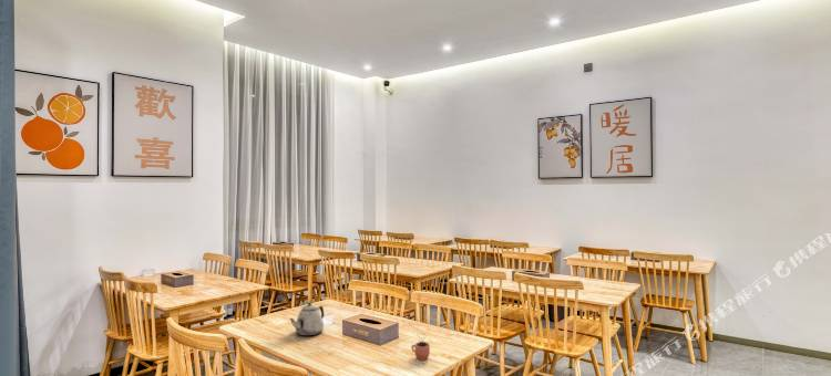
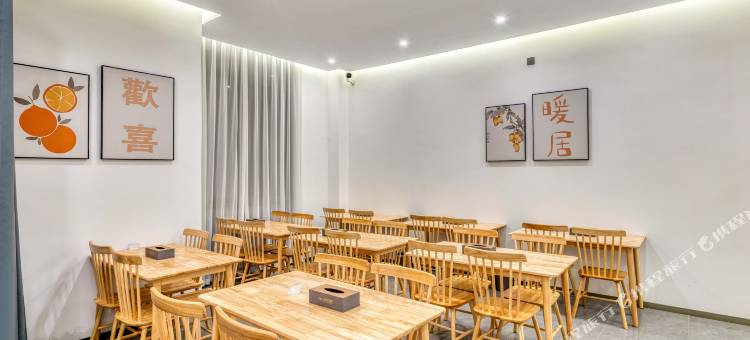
- teapot [289,302,325,337]
- cocoa [411,332,431,361]
